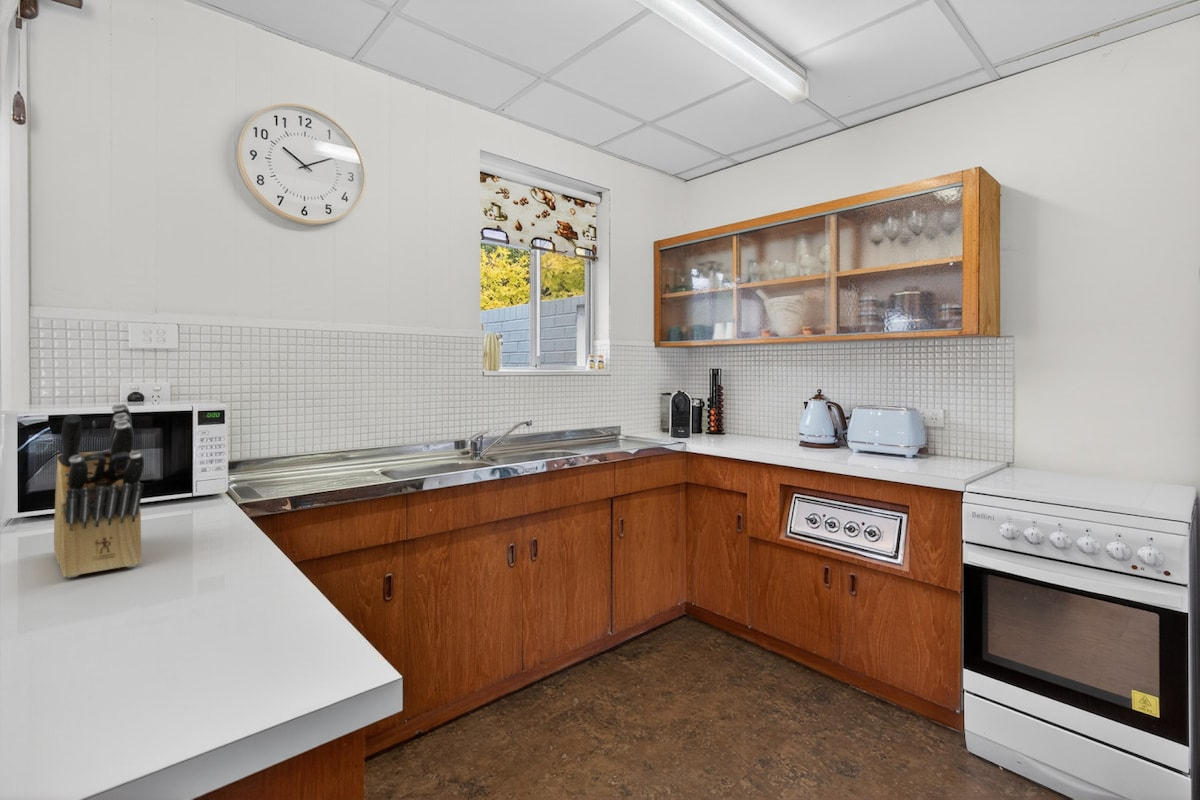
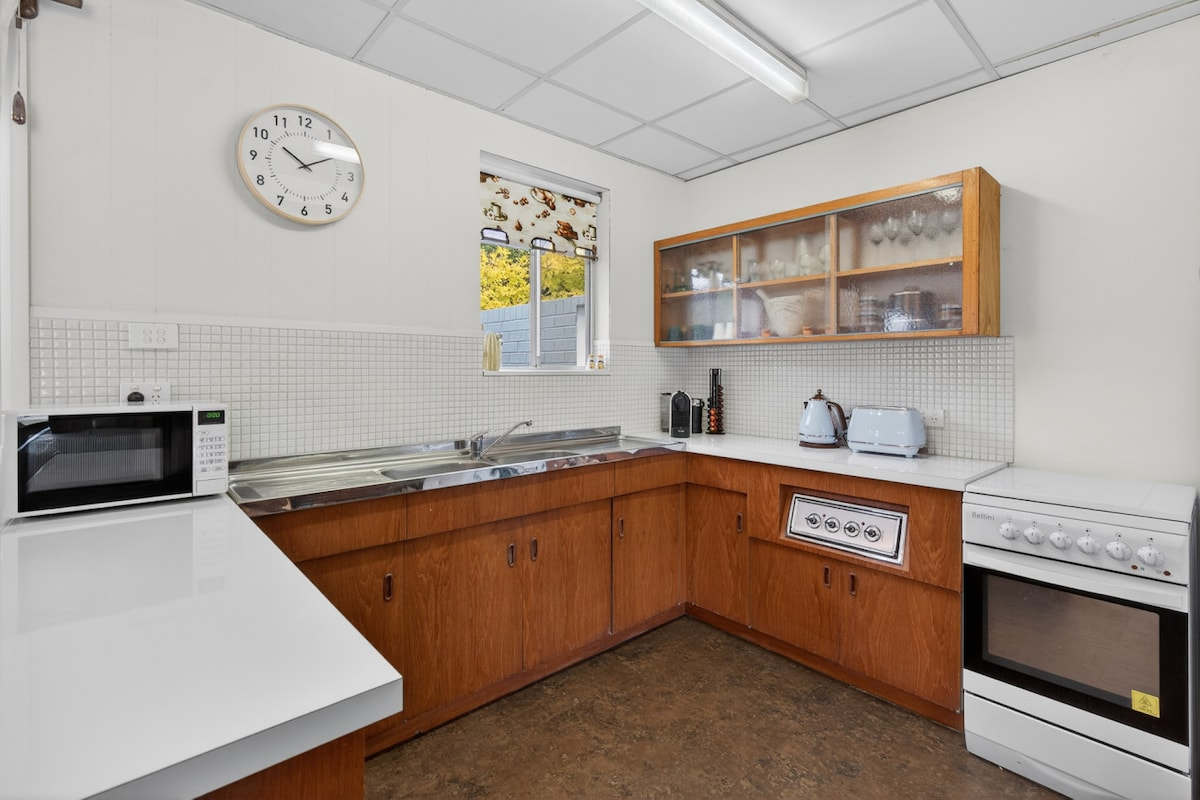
- knife block [53,402,145,578]
